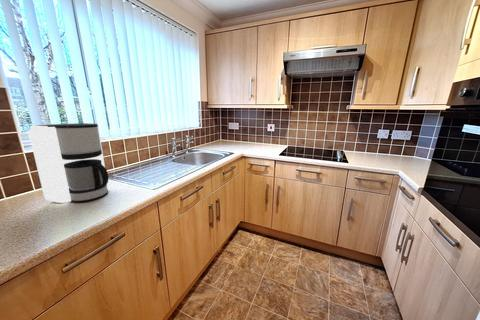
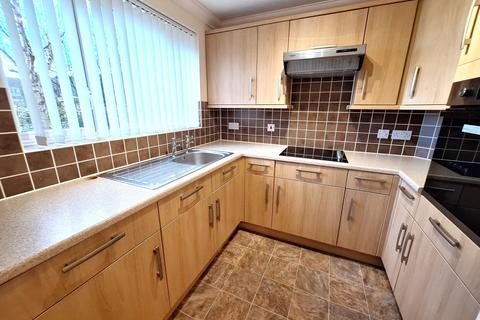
- coffee maker [28,122,109,204]
